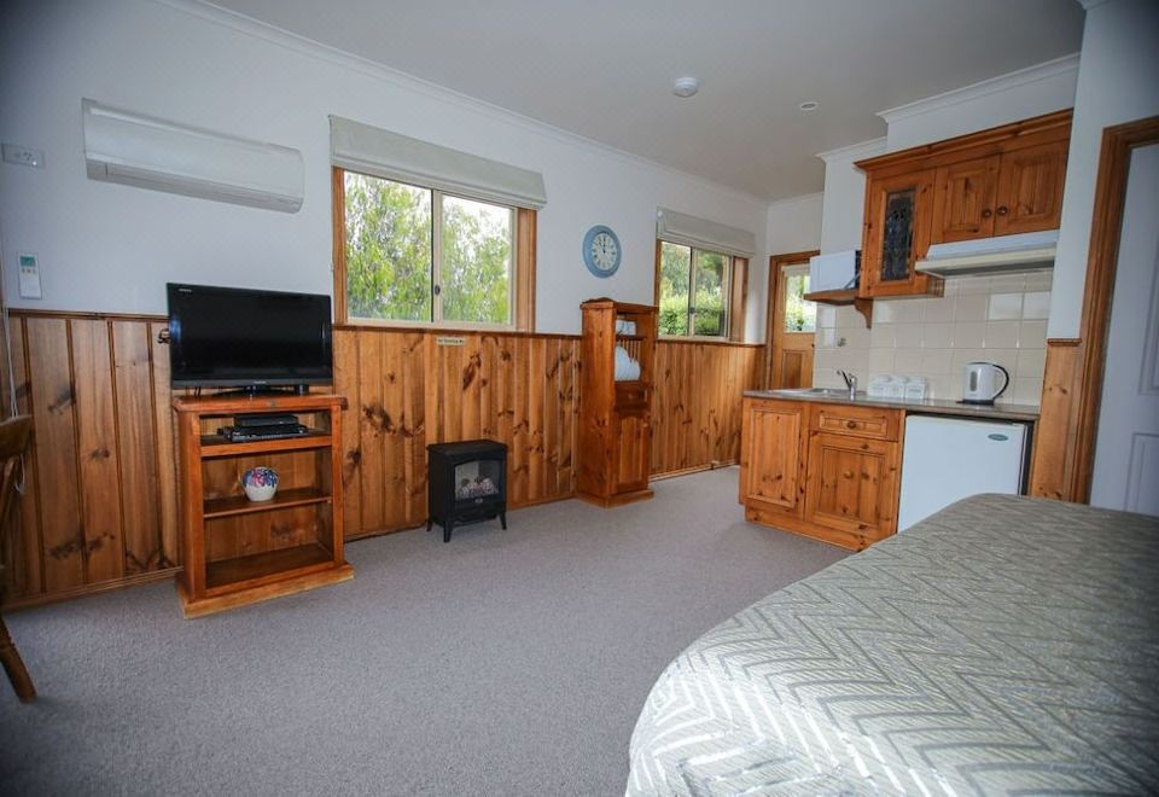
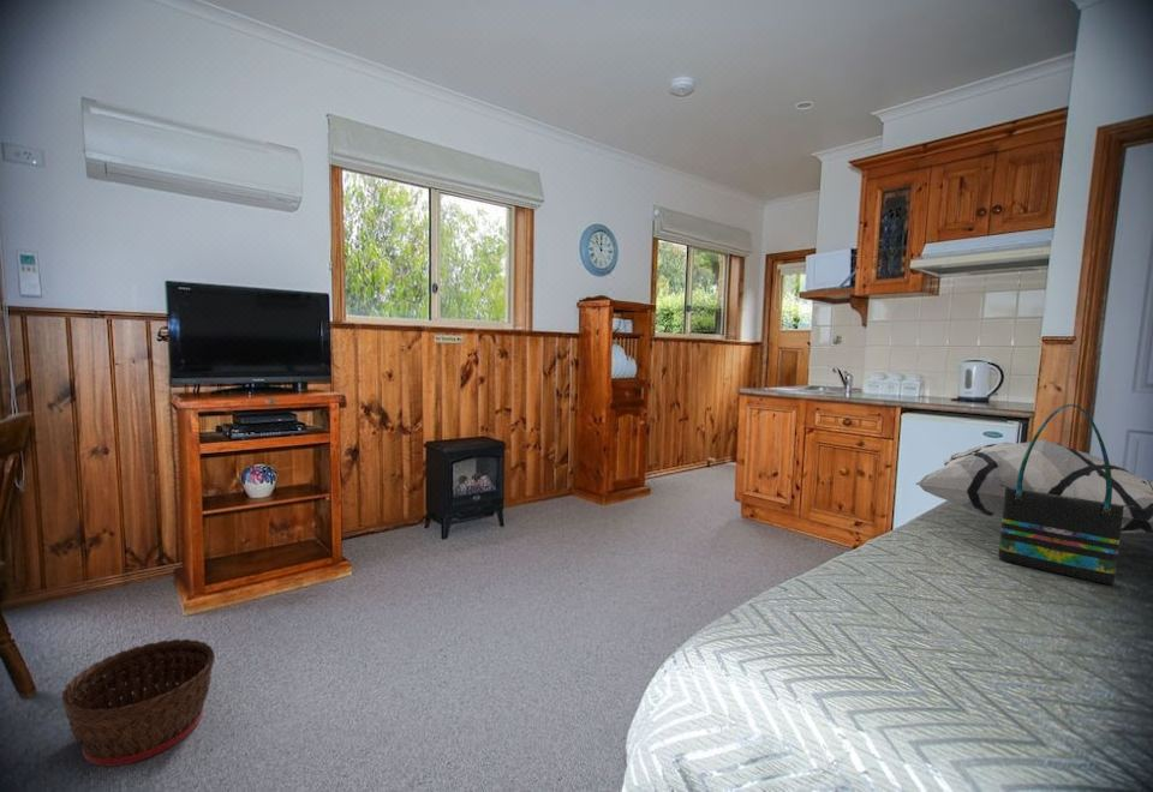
+ decorative pillow [914,438,1153,534]
+ tote bag [998,403,1135,586]
+ basket [60,638,216,768]
